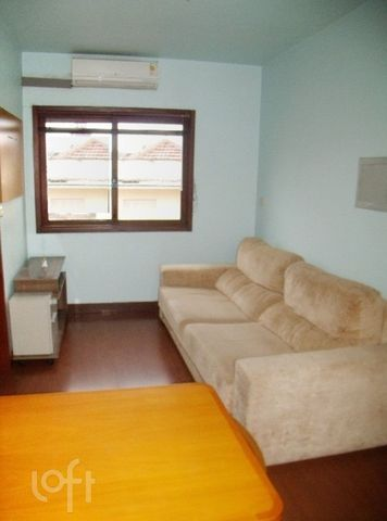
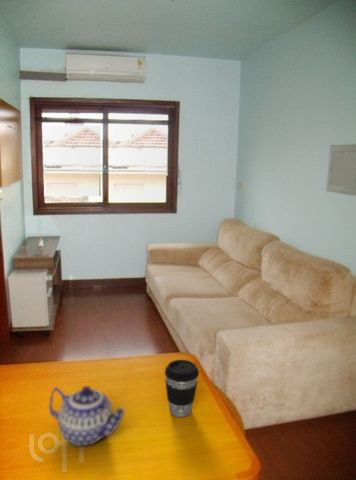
+ teapot [48,385,126,447]
+ coffee cup [164,359,200,418]
